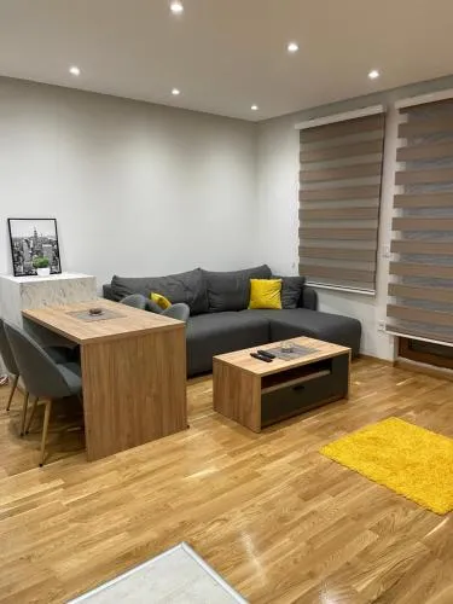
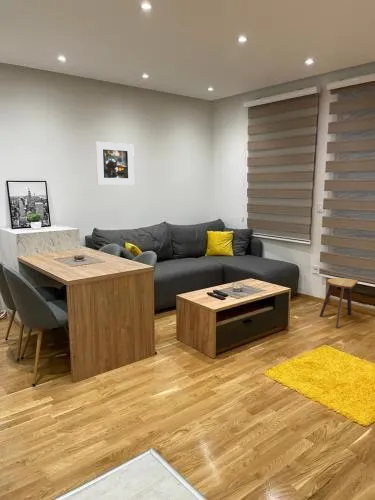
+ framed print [95,141,135,186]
+ stool [319,277,359,328]
